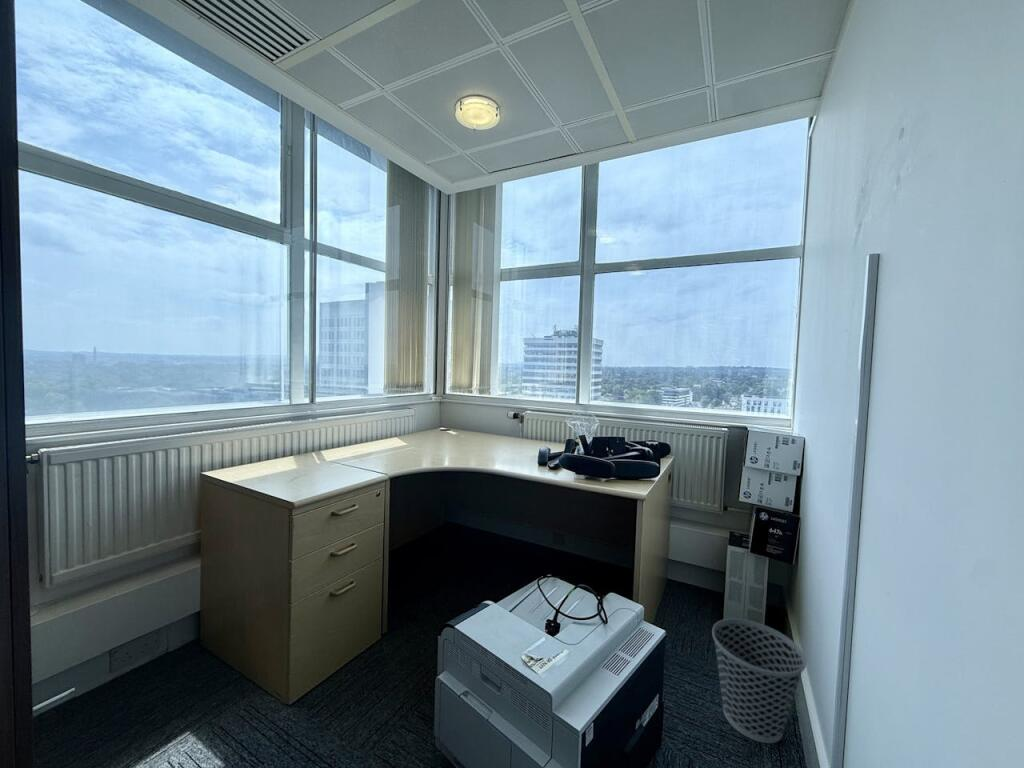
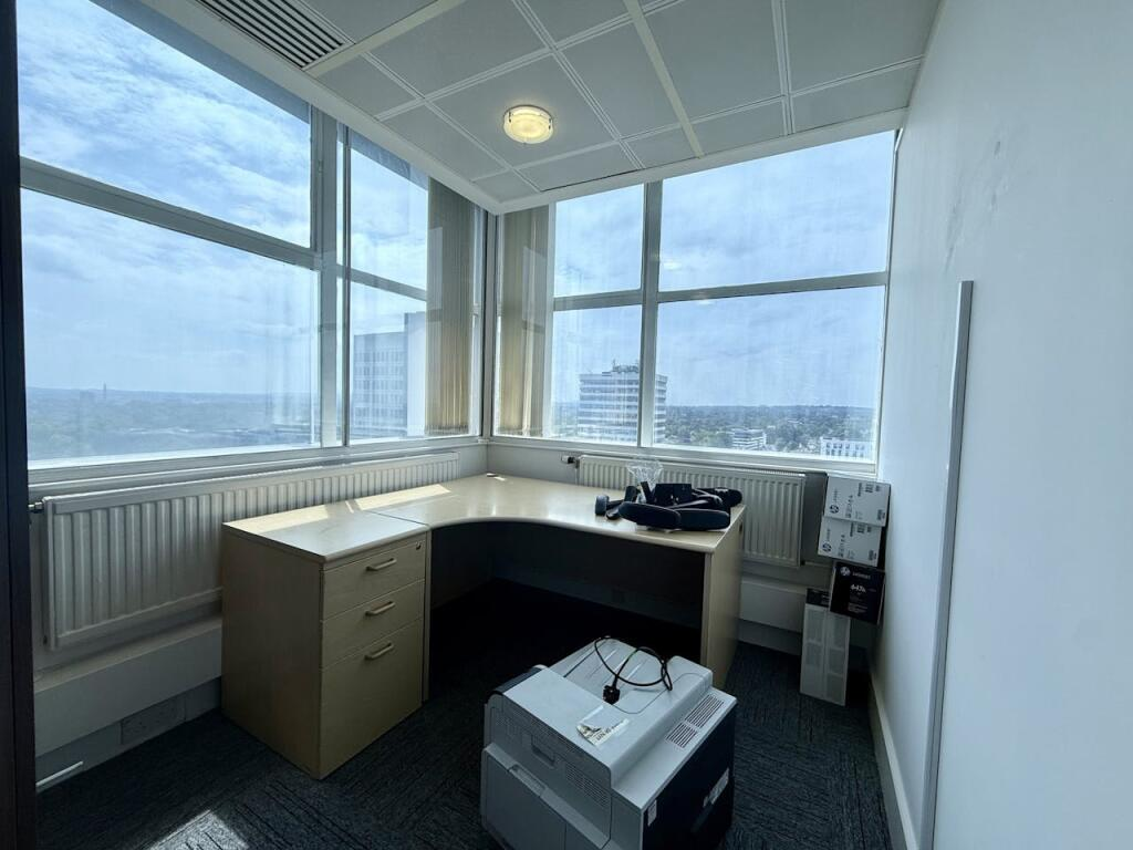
- wastebasket [711,618,807,744]
